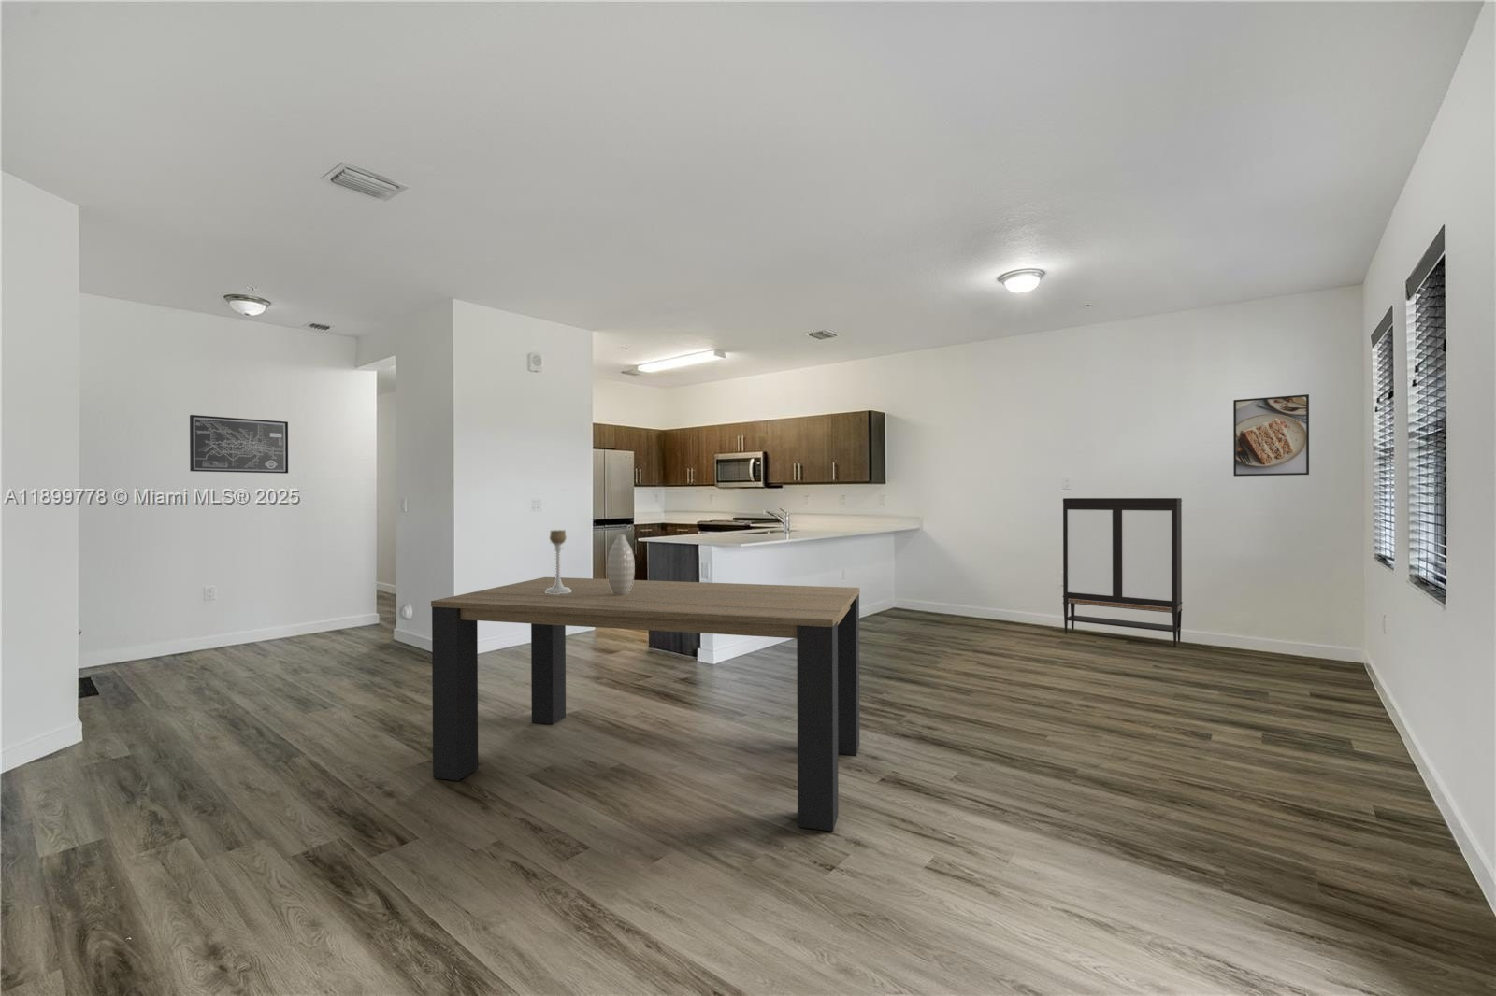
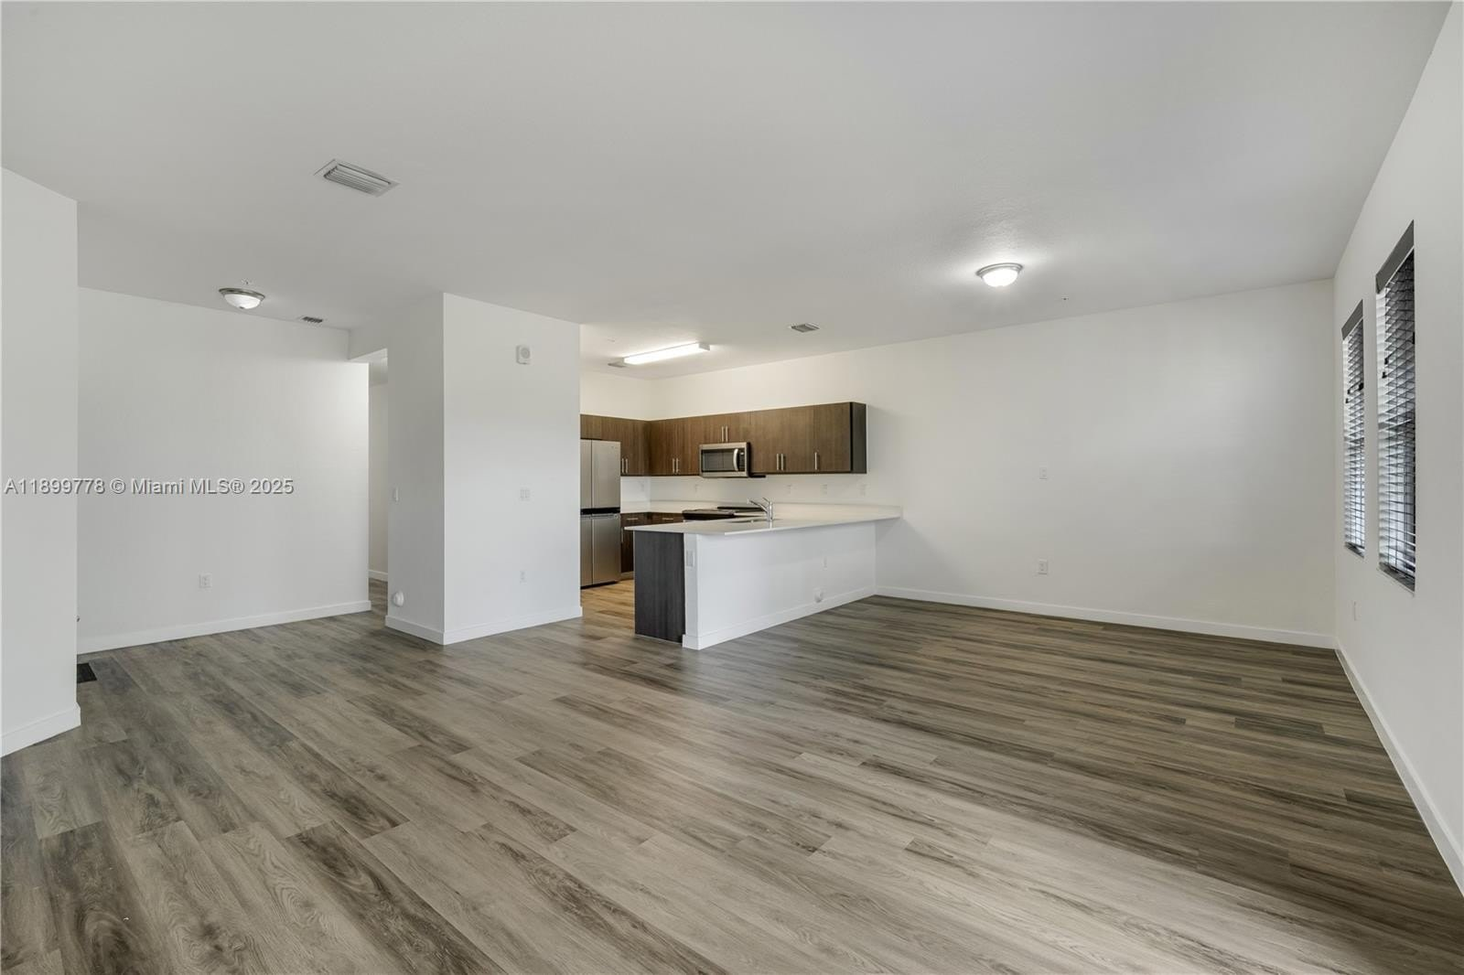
- wall art [189,414,289,475]
- vase [607,534,636,595]
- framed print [1232,394,1310,478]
- candle holder [545,529,572,595]
- storage cabinet [1061,497,1183,648]
- dining table [430,577,861,833]
